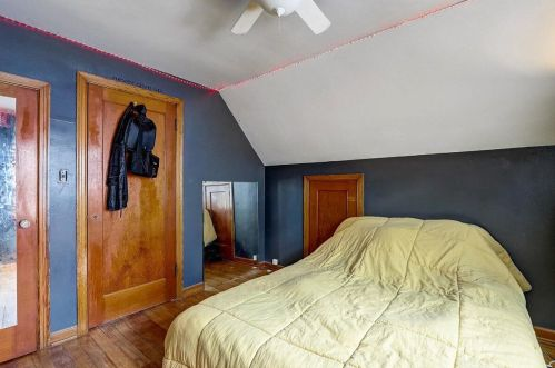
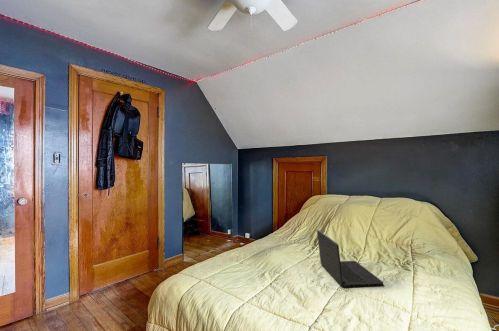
+ laptop [316,229,384,288]
